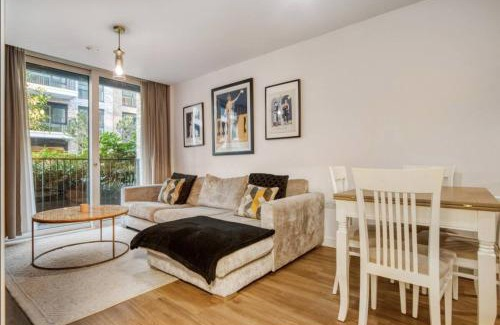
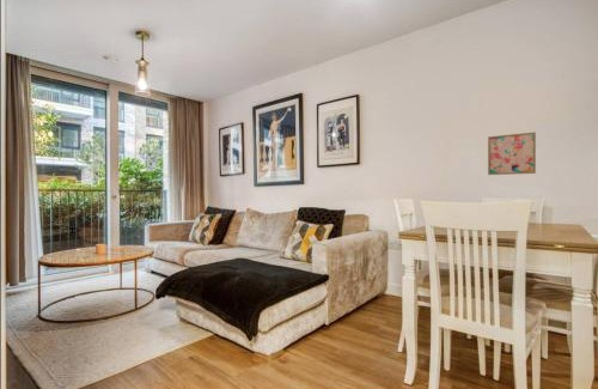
+ wall art [487,130,537,176]
